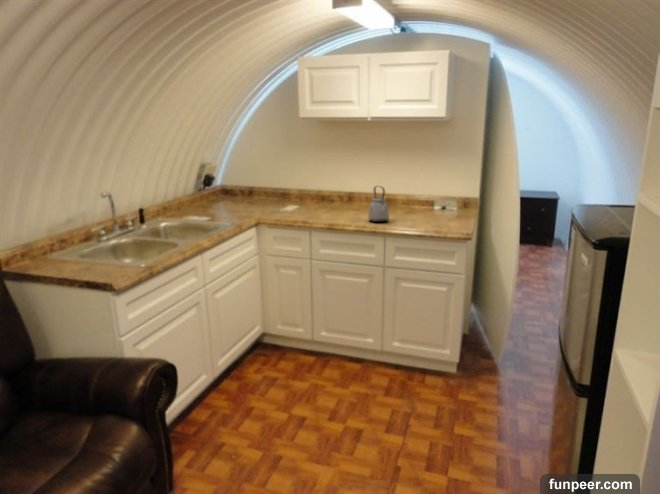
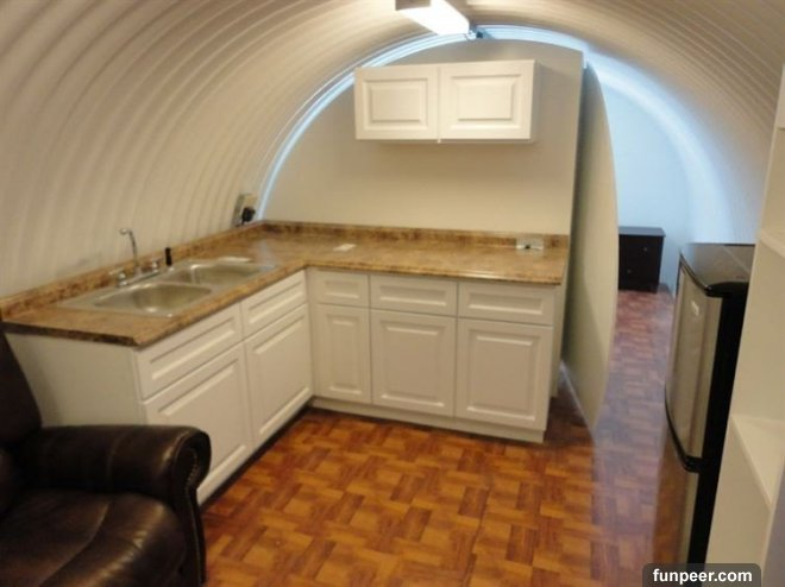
- kettle [367,185,390,223]
